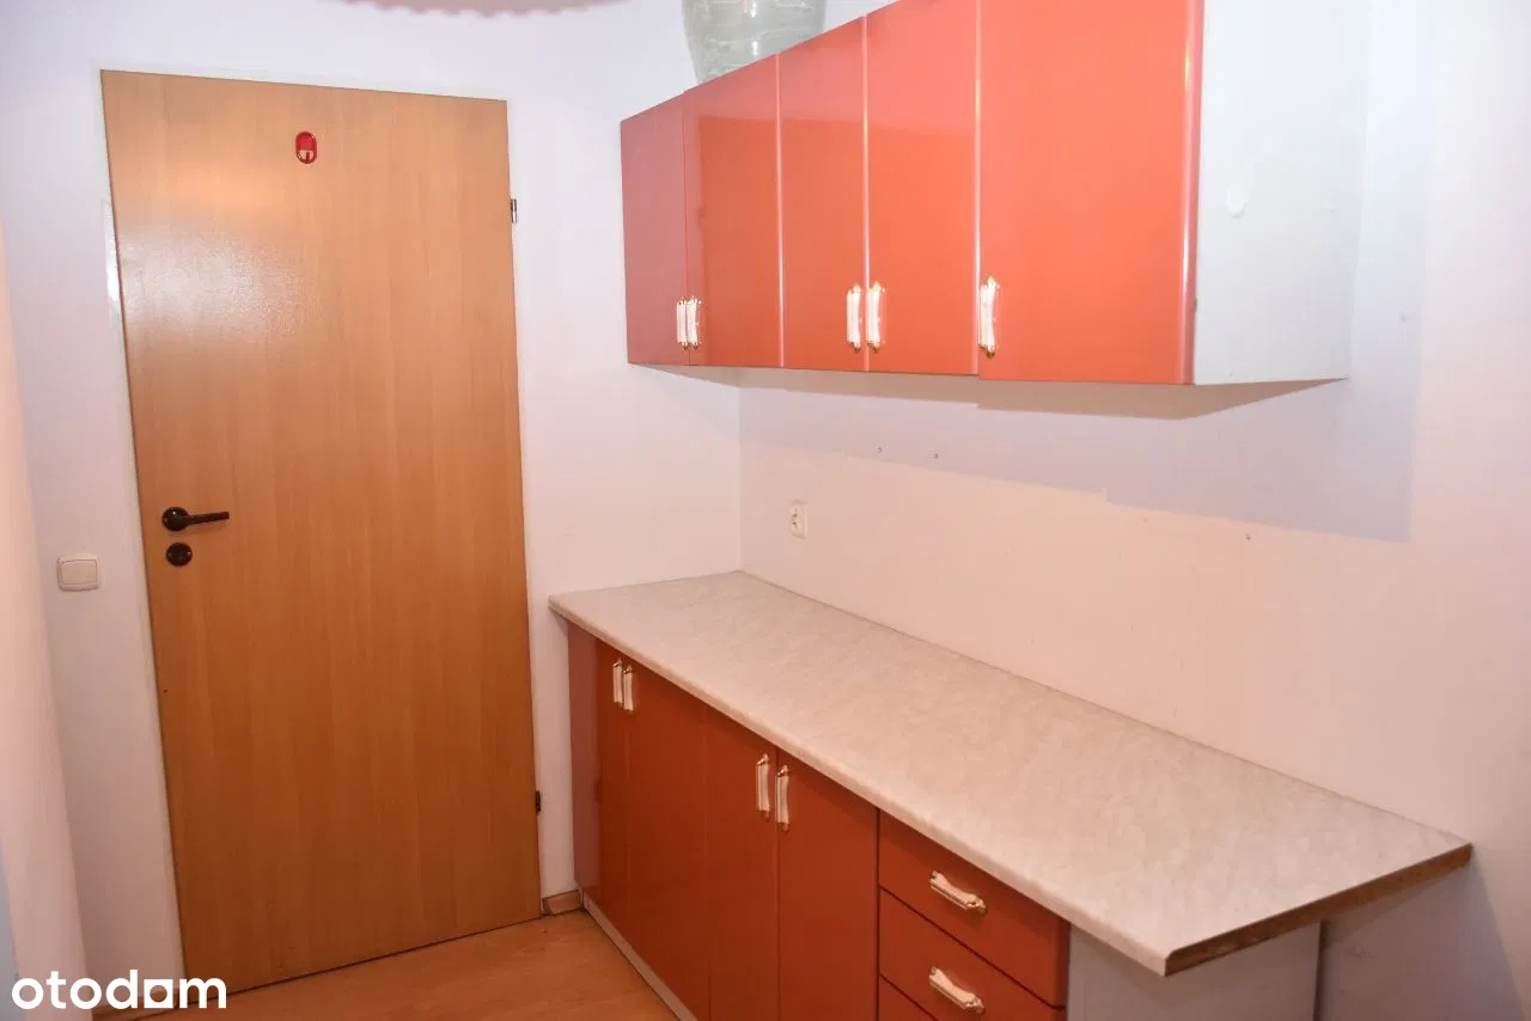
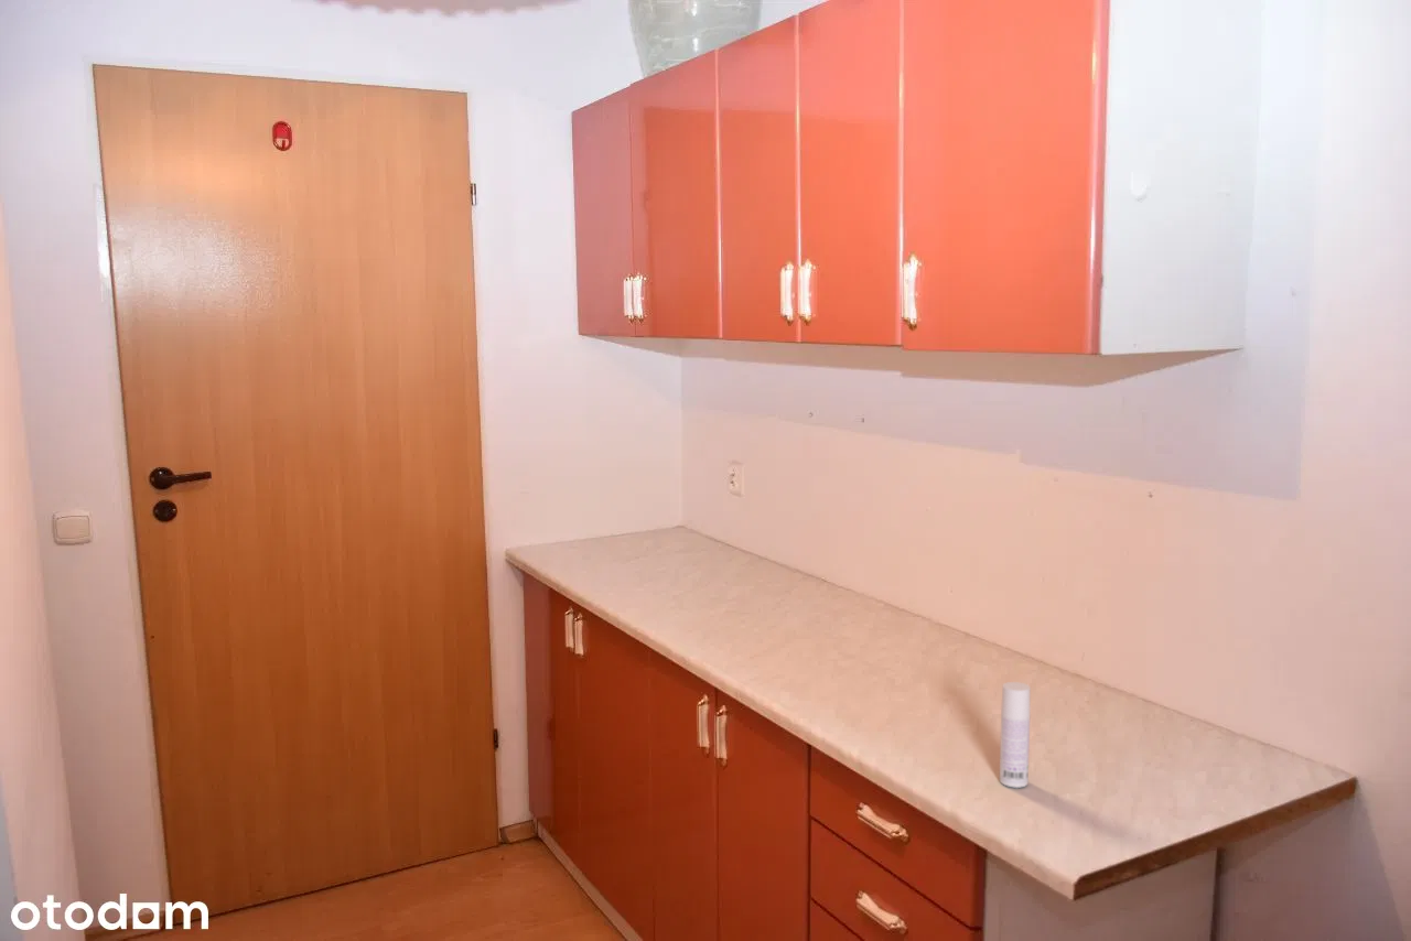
+ bottle [999,681,1031,789]
